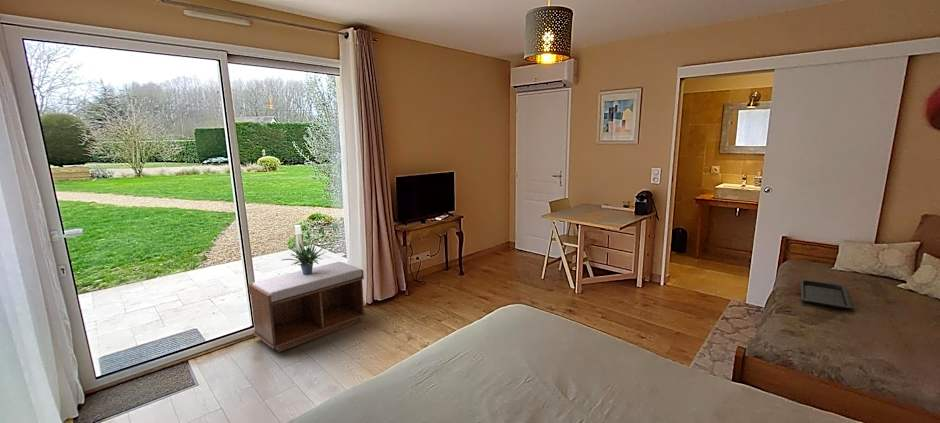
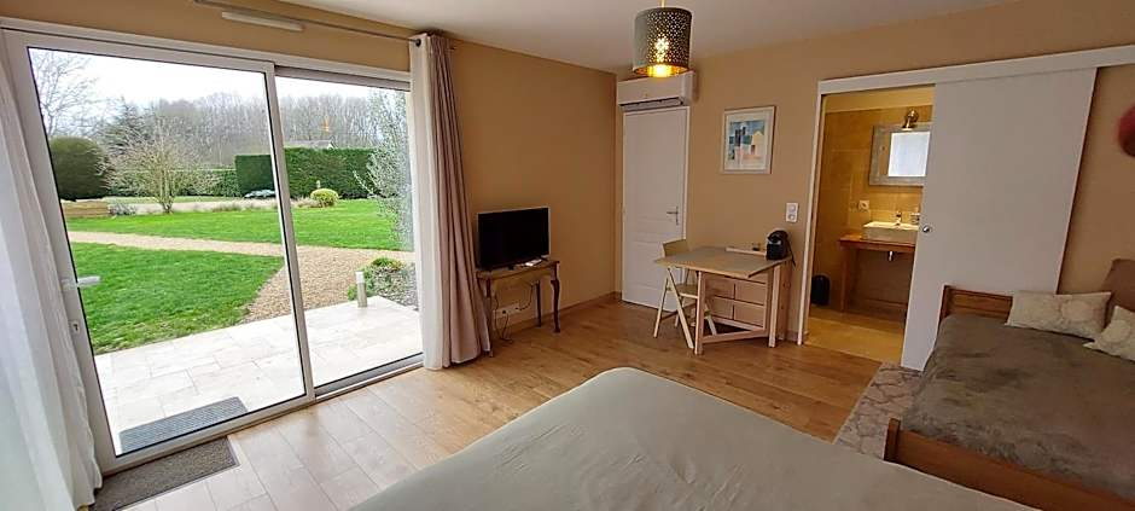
- bench [247,261,367,353]
- serving tray [799,278,853,310]
- potted plant [282,231,331,275]
